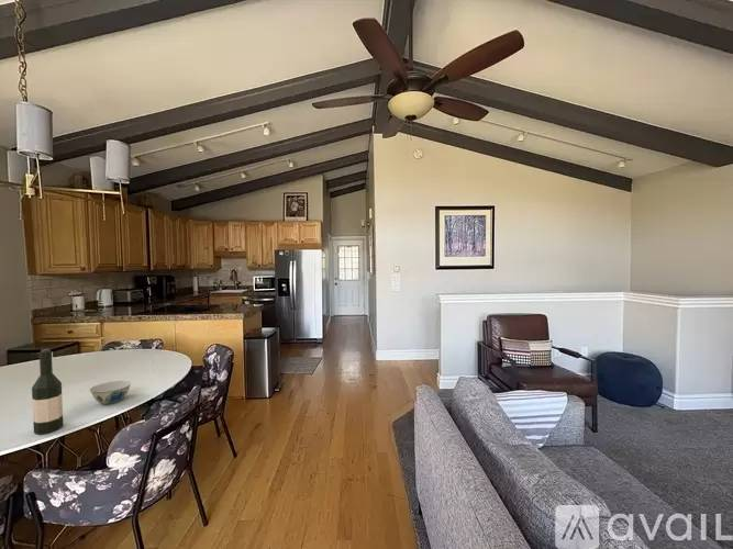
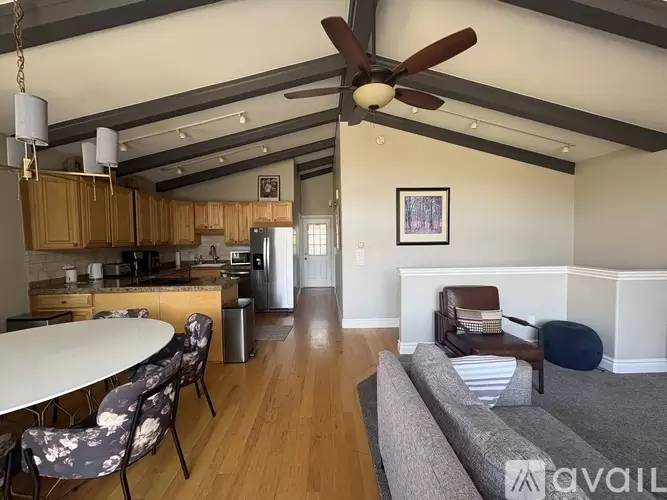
- wine bottle [31,348,65,436]
- chinaware [89,380,132,405]
